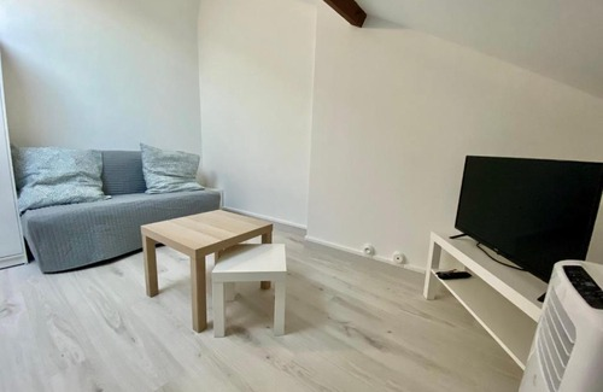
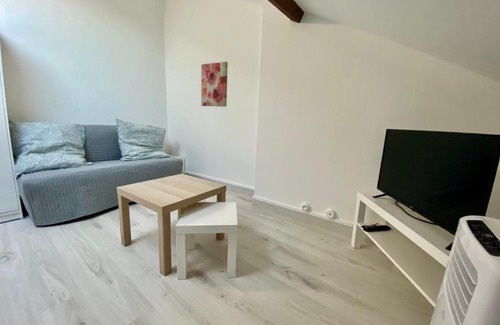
+ wall art [200,61,229,108]
